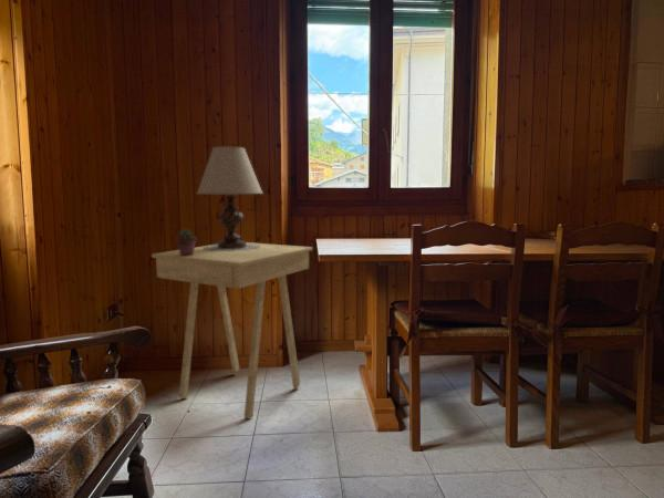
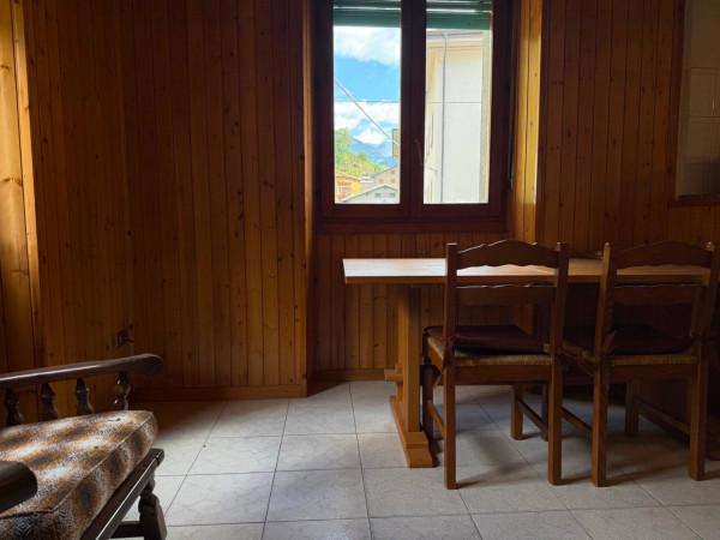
- side table [151,241,313,421]
- potted succulent [175,228,198,256]
- table lamp [196,145,264,251]
